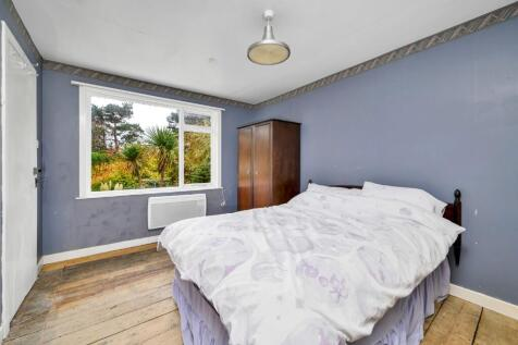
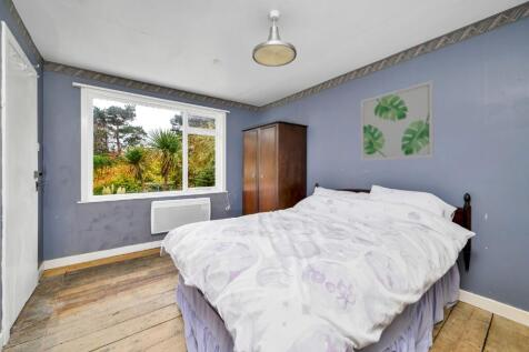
+ wall art [360,79,436,162]
